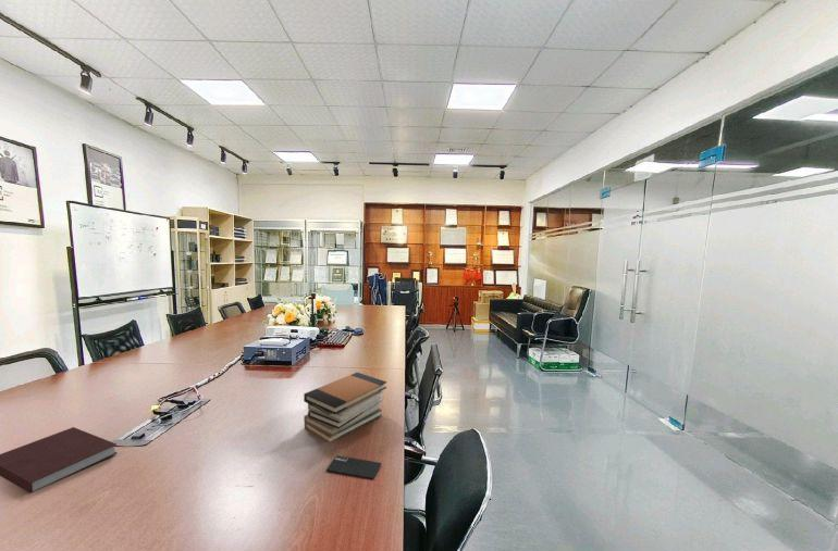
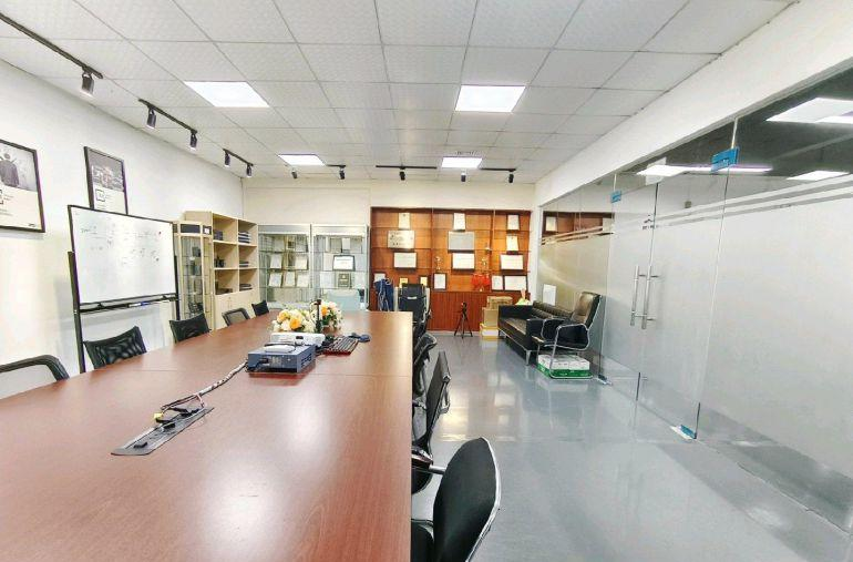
- smartphone [325,454,382,480]
- notebook [0,426,118,493]
- book stack [303,372,387,443]
